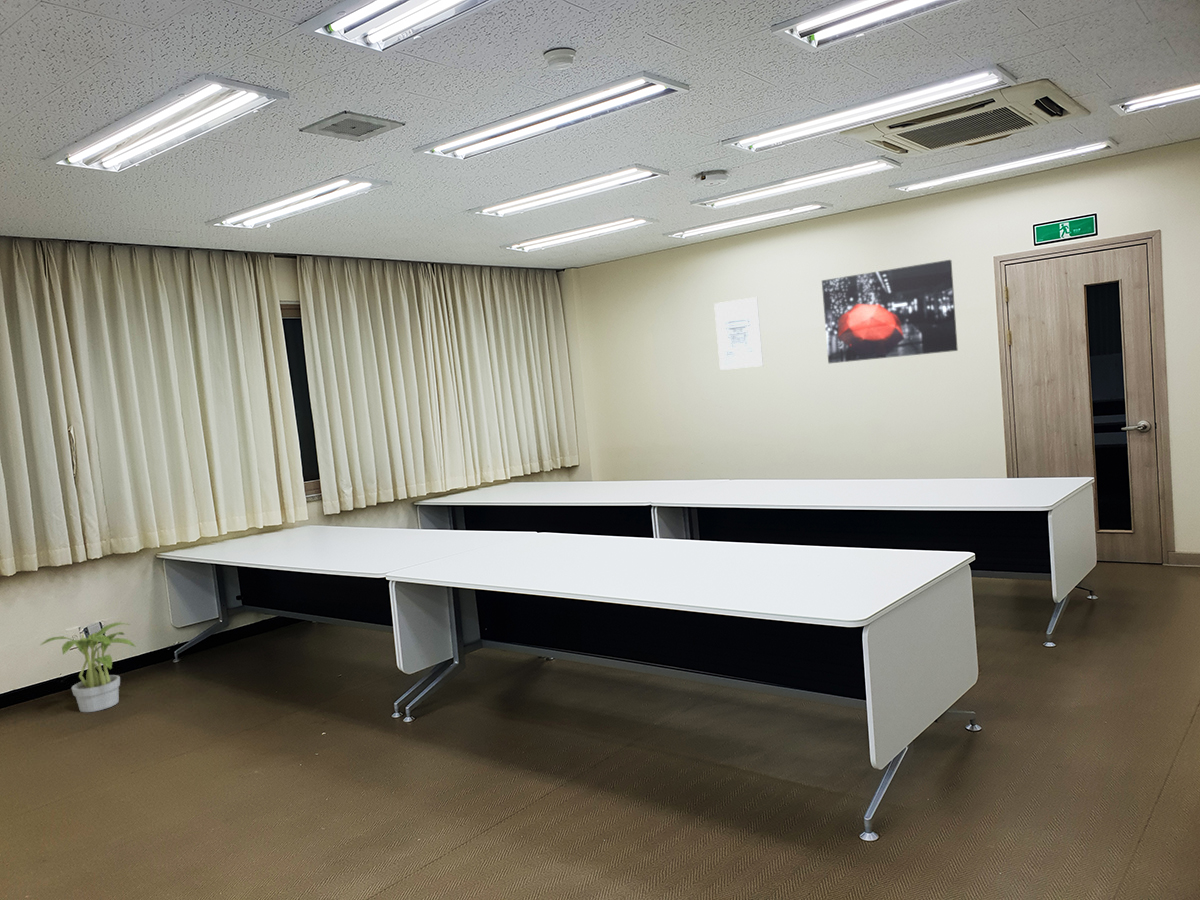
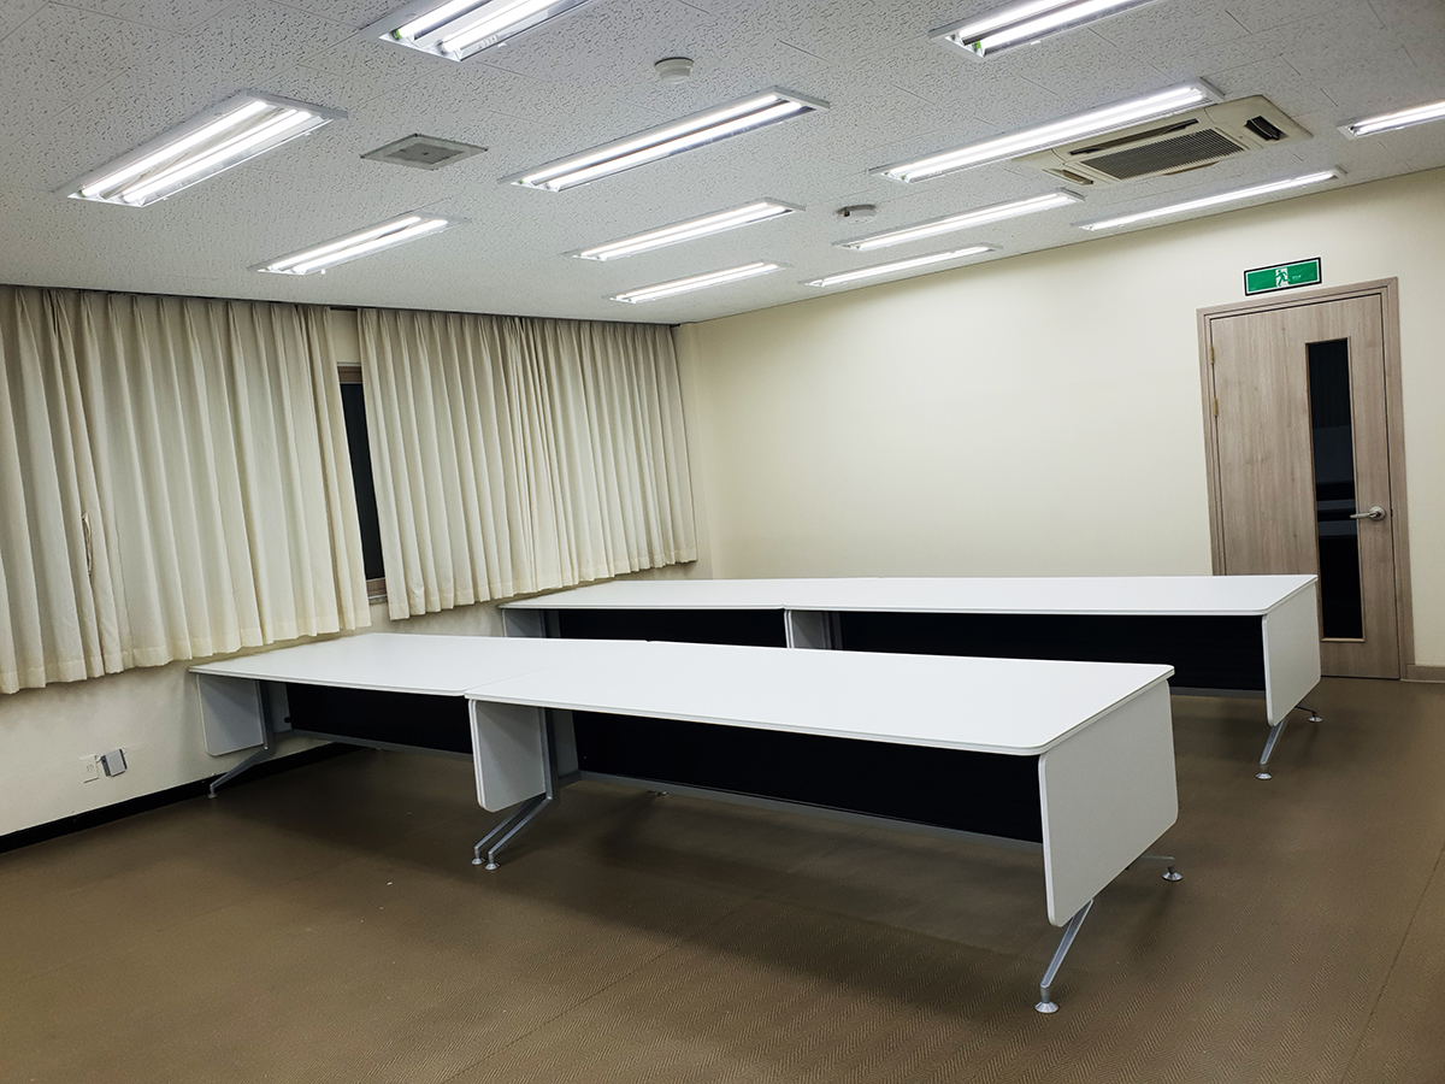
- potted plant [39,622,136,713]
- wall art [821,259,959,364]
- wall art [713,296,764,371]
